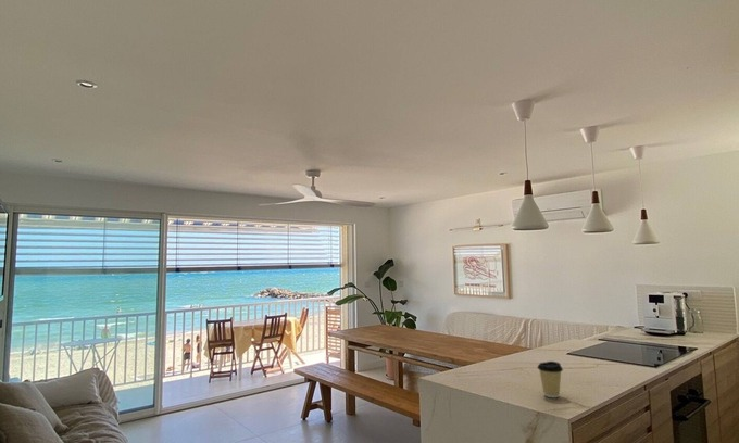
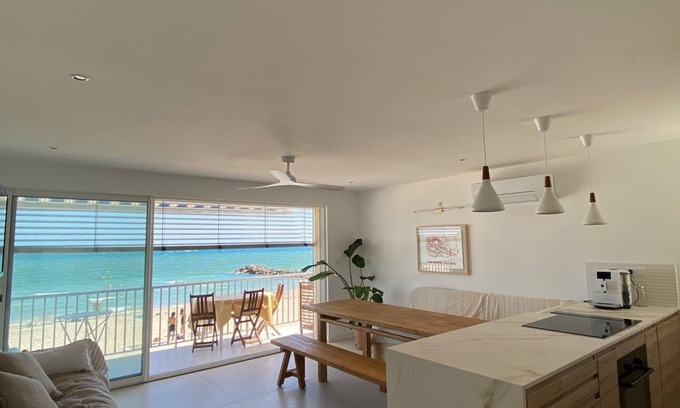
- coffee cup [536,360,564,398]
